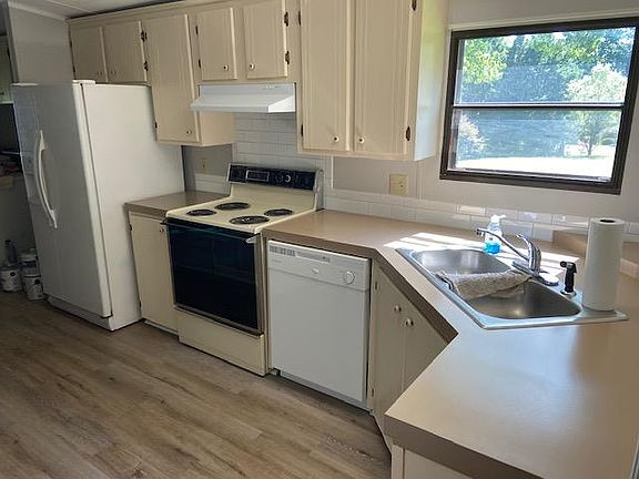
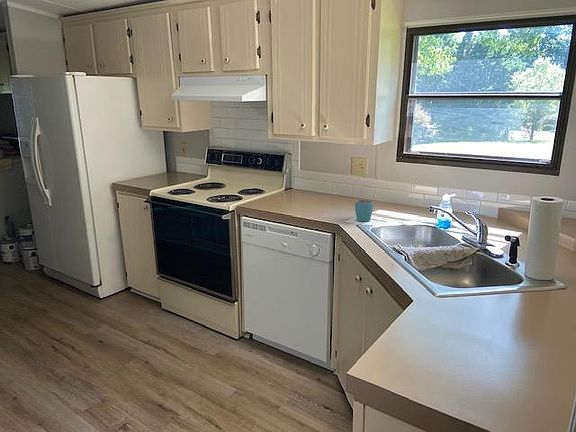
+ mug [354,198,374,222]
